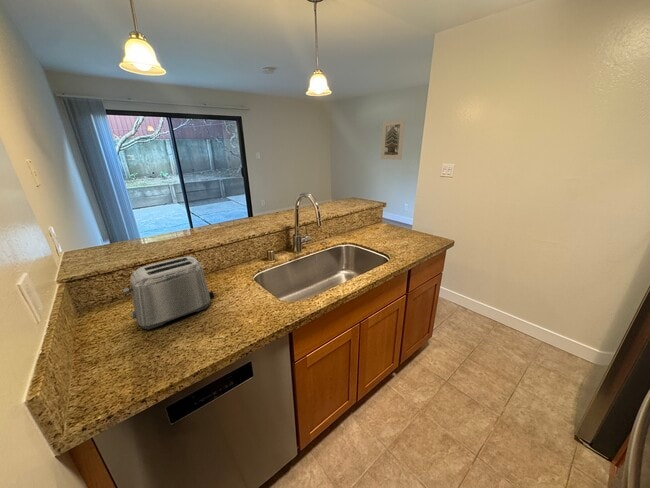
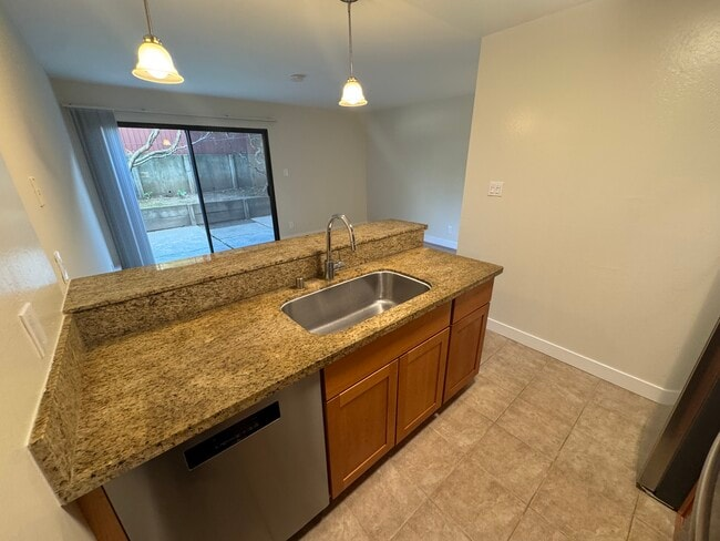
- toaster [122,255,217,331]
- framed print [380,118,406,160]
